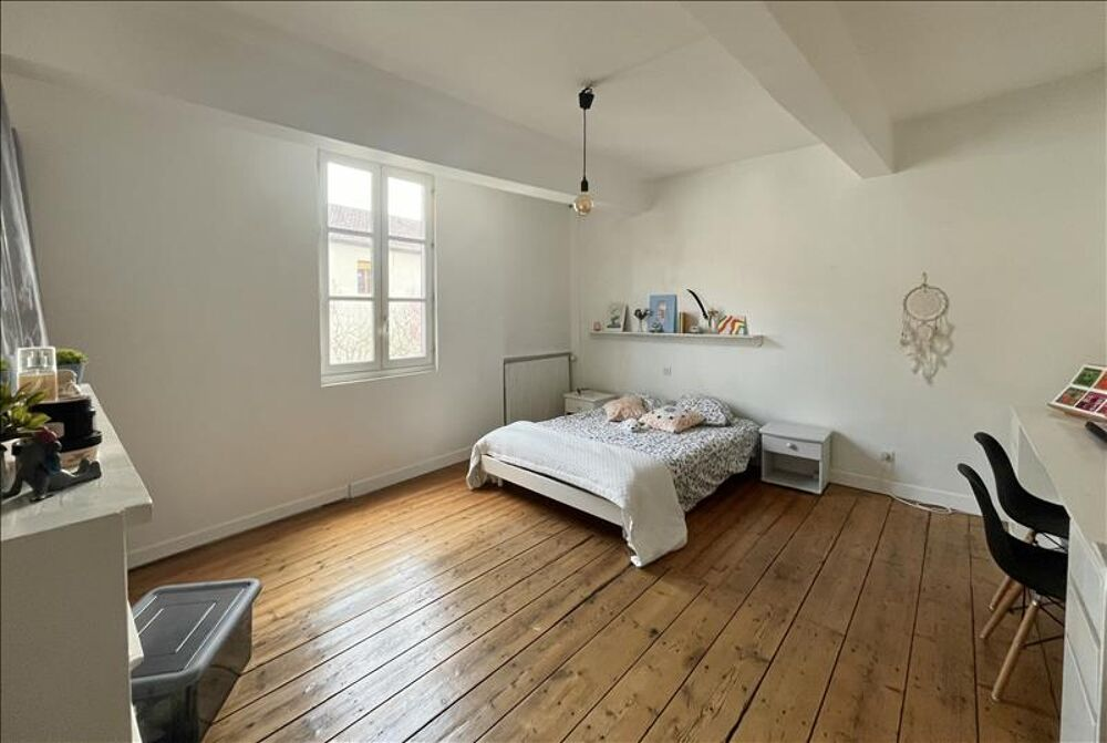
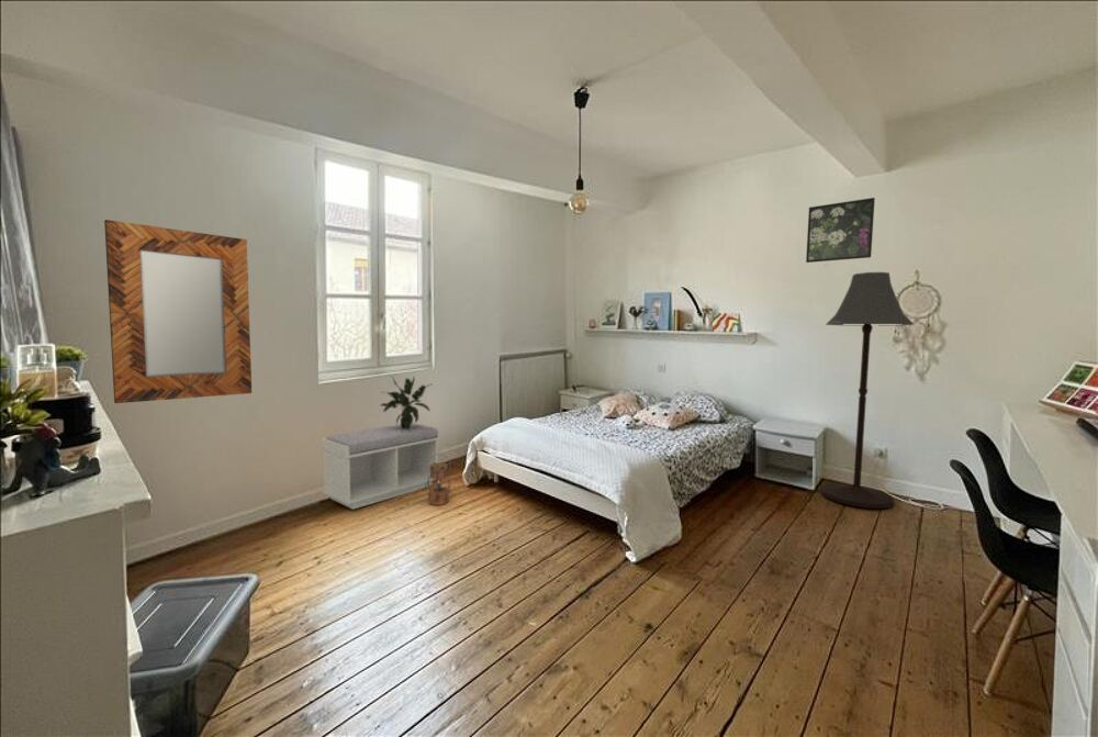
+ floor lamp [820,271,915,510]
+ lantern [425,451,451,506]
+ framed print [805,197,876,264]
+ home mirror [103,219,253,404]
+ potted plant [380,373,432,429]
+ bench [321,422,440,511]
